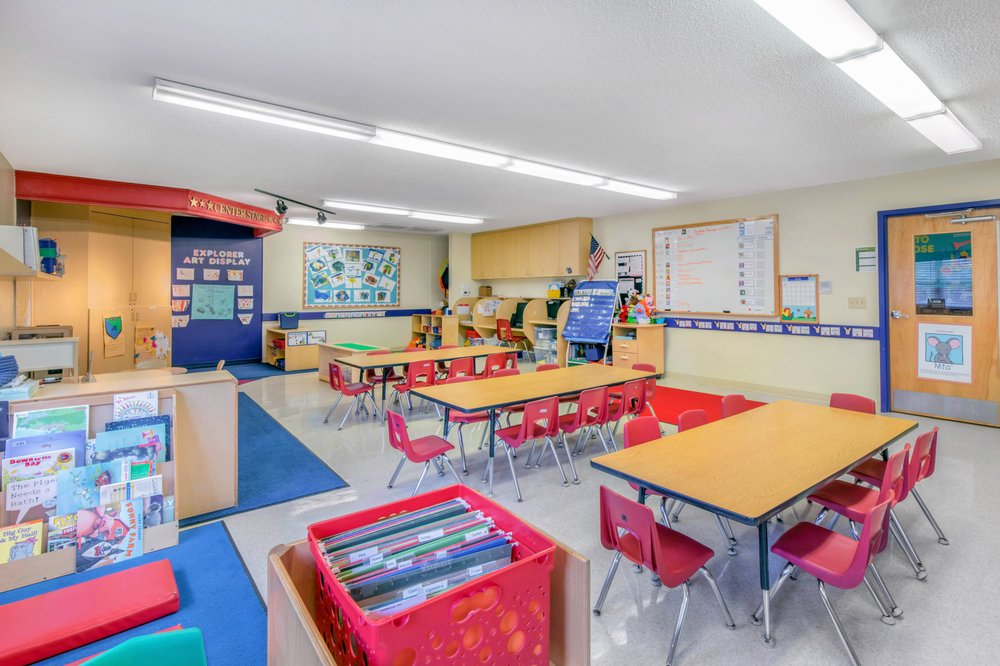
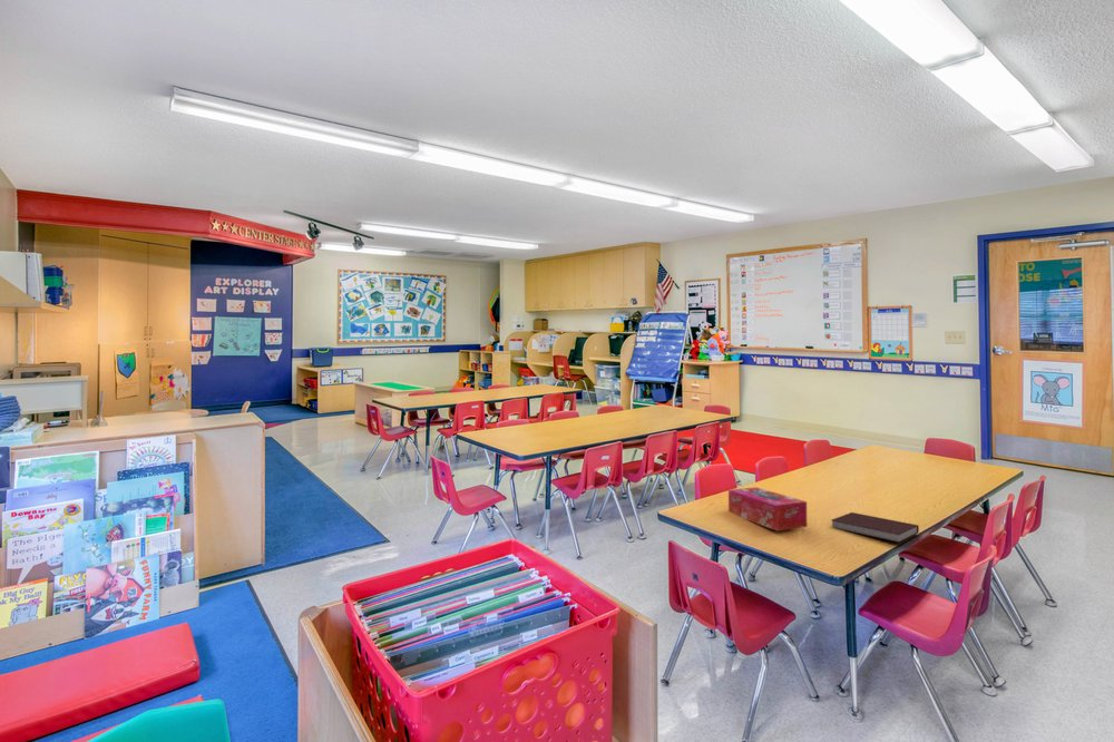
+ notebook [831,511,920,544]
+ tissue box [727,486,808,531]
